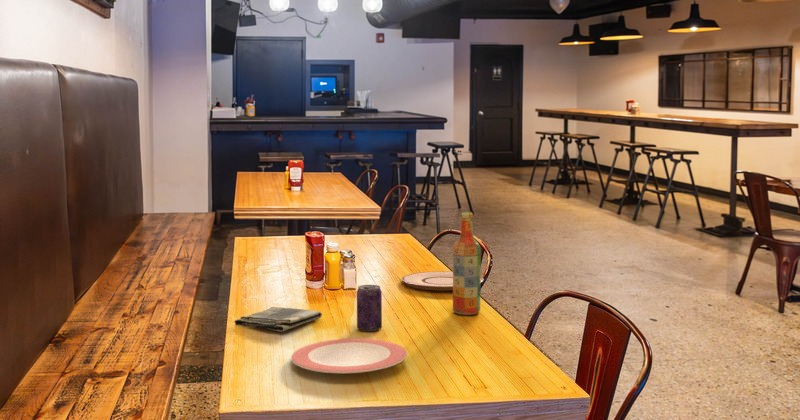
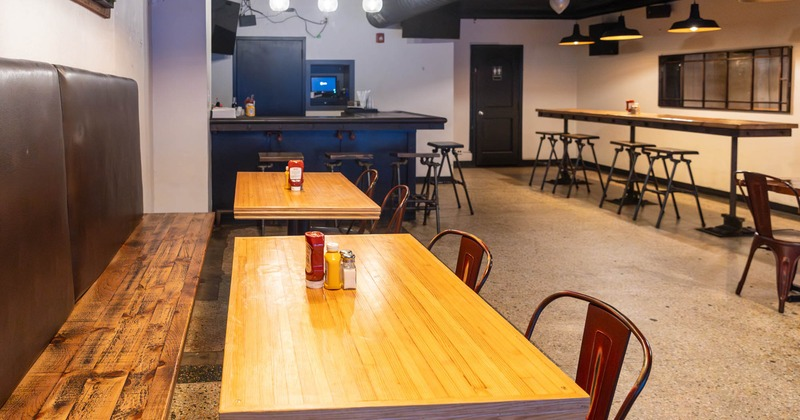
- dish towel [233,306,323,333]
- plate [290,338,408,374]
- beverage can [356,284,383,332]
- plate [401,270,484,291]
- beer bottle [452,211,482,316]
